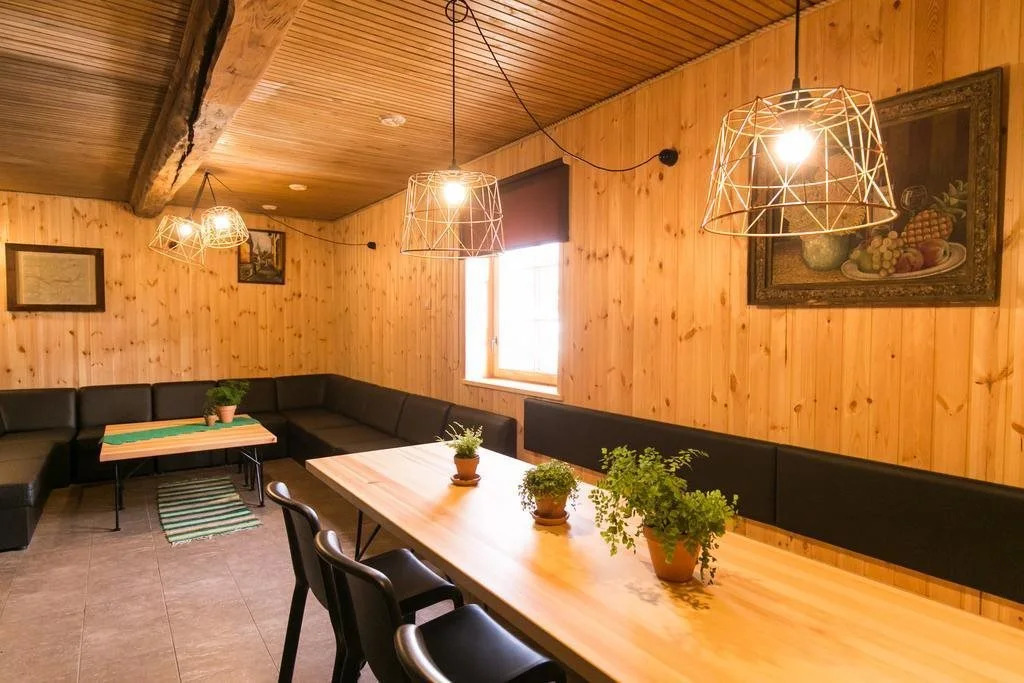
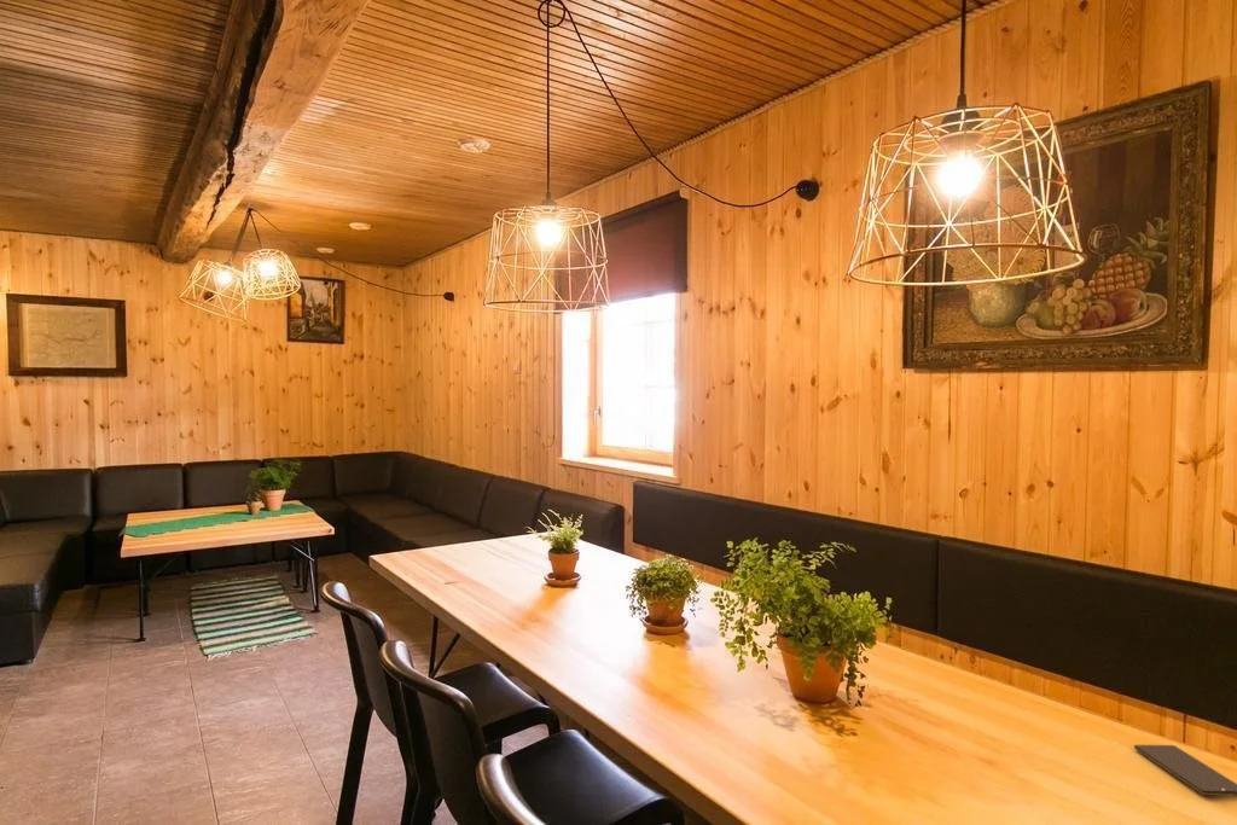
+ smartphone [1133,744,1237,798]
